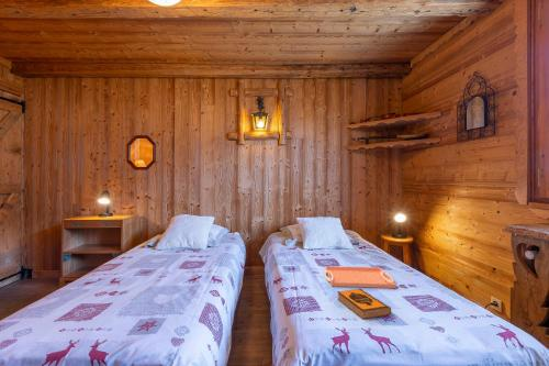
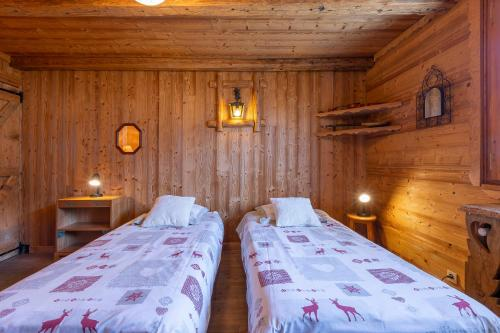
- hardback book [336,288,392,321]
- serving tray [323,265,397,289]
